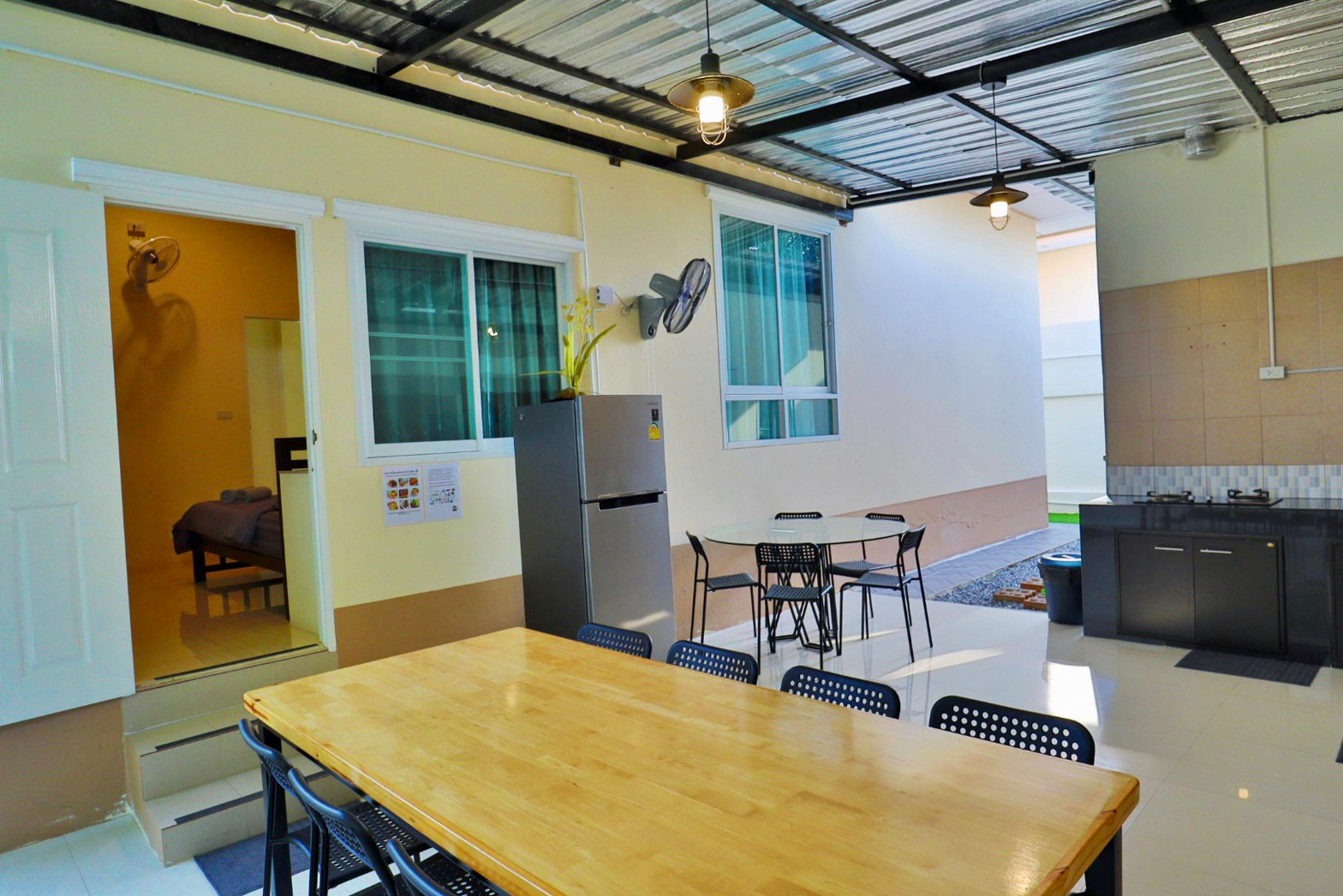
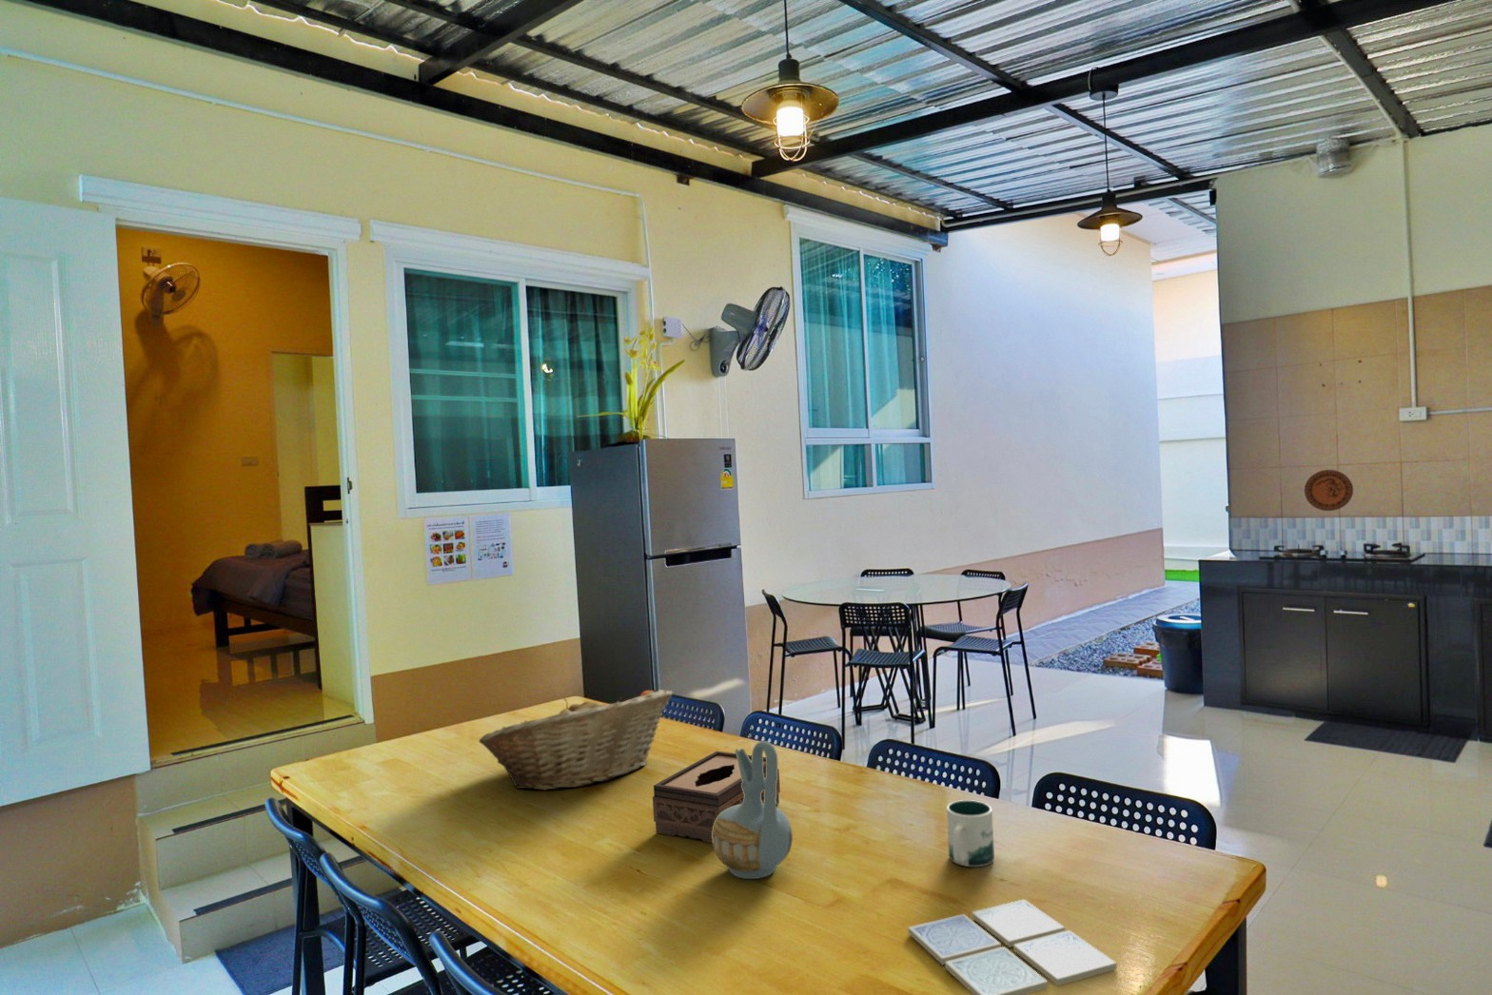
+ decorative plate [1303,469,1354,512]
+ mug [945,800,995,867]
+ drink coaster [907,898,1118,995]
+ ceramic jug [712,740,793,880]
+ fruit basket [478,689,673,792]
+ tissue box [652,751,781,845]
